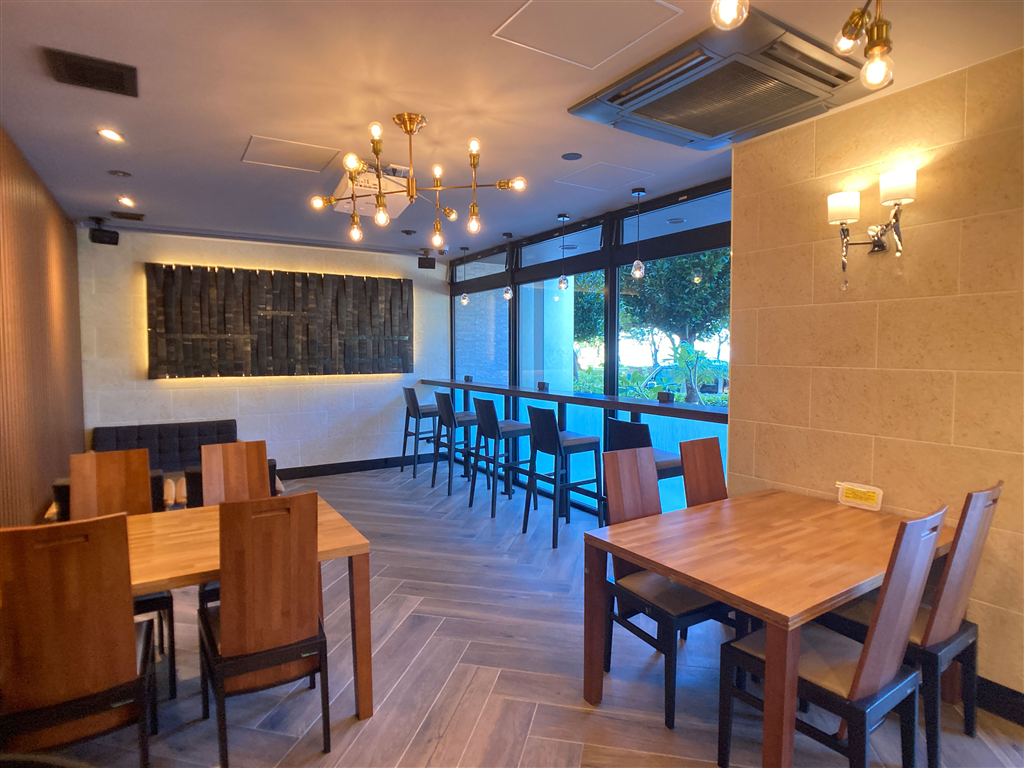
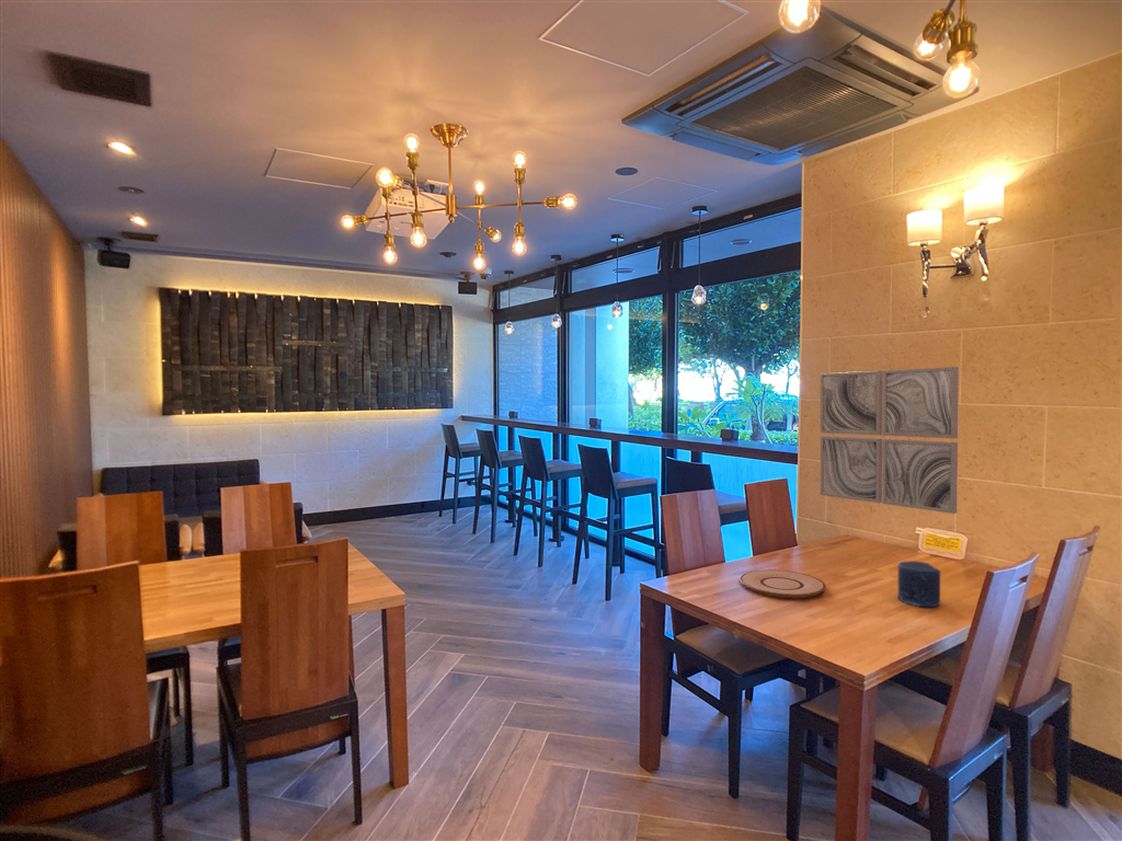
+ candle [897,560,941,608]
+ wall art [820,366,960,515]
+ plate [739,569,827,599]
